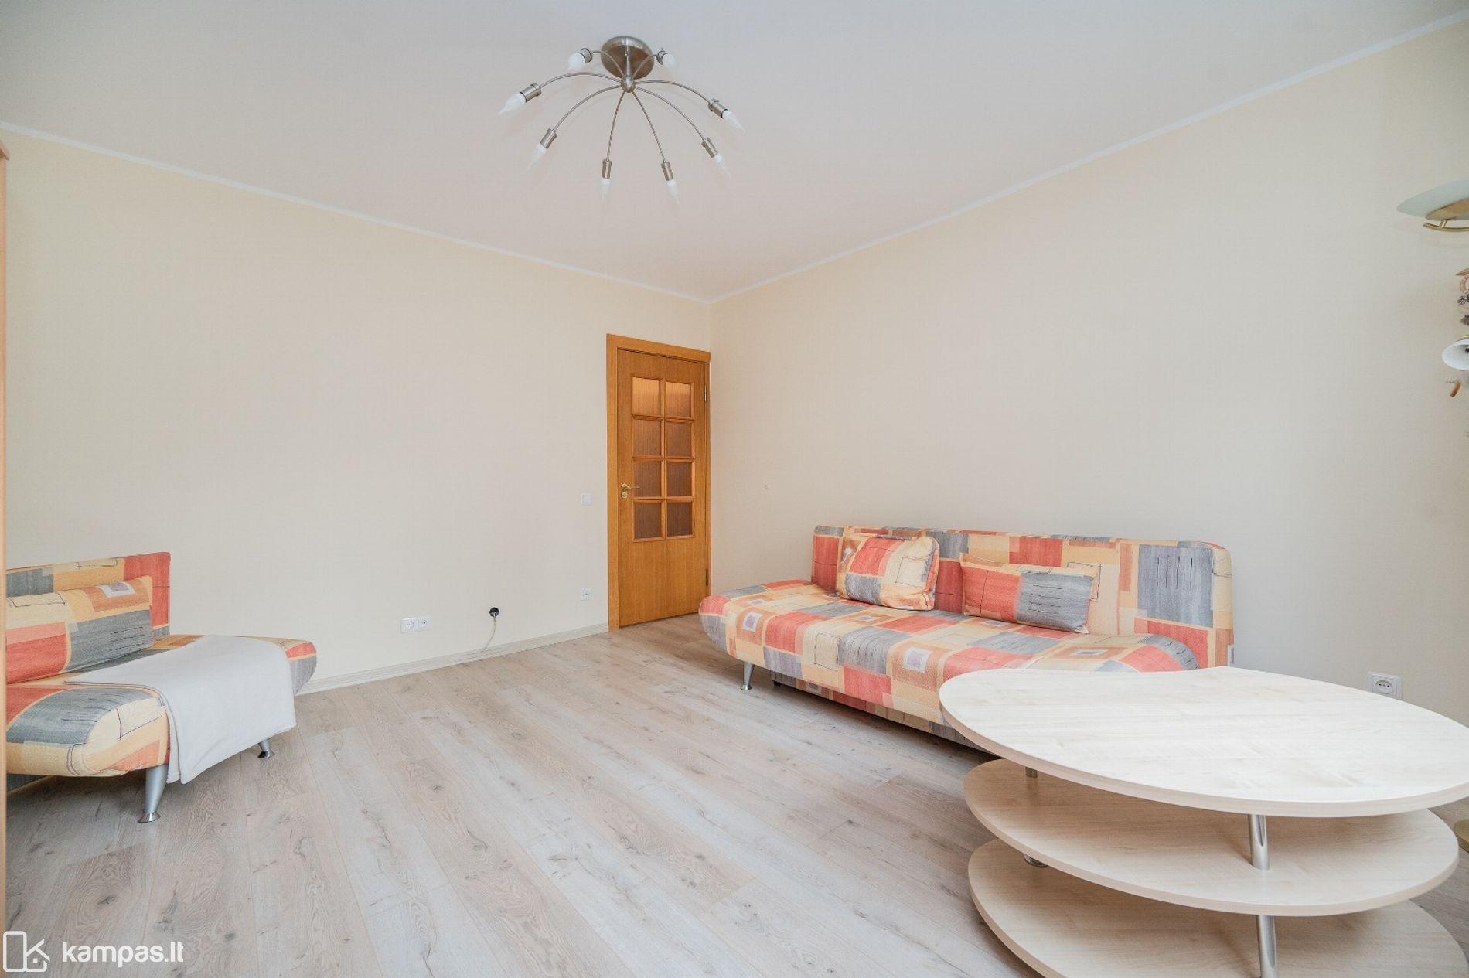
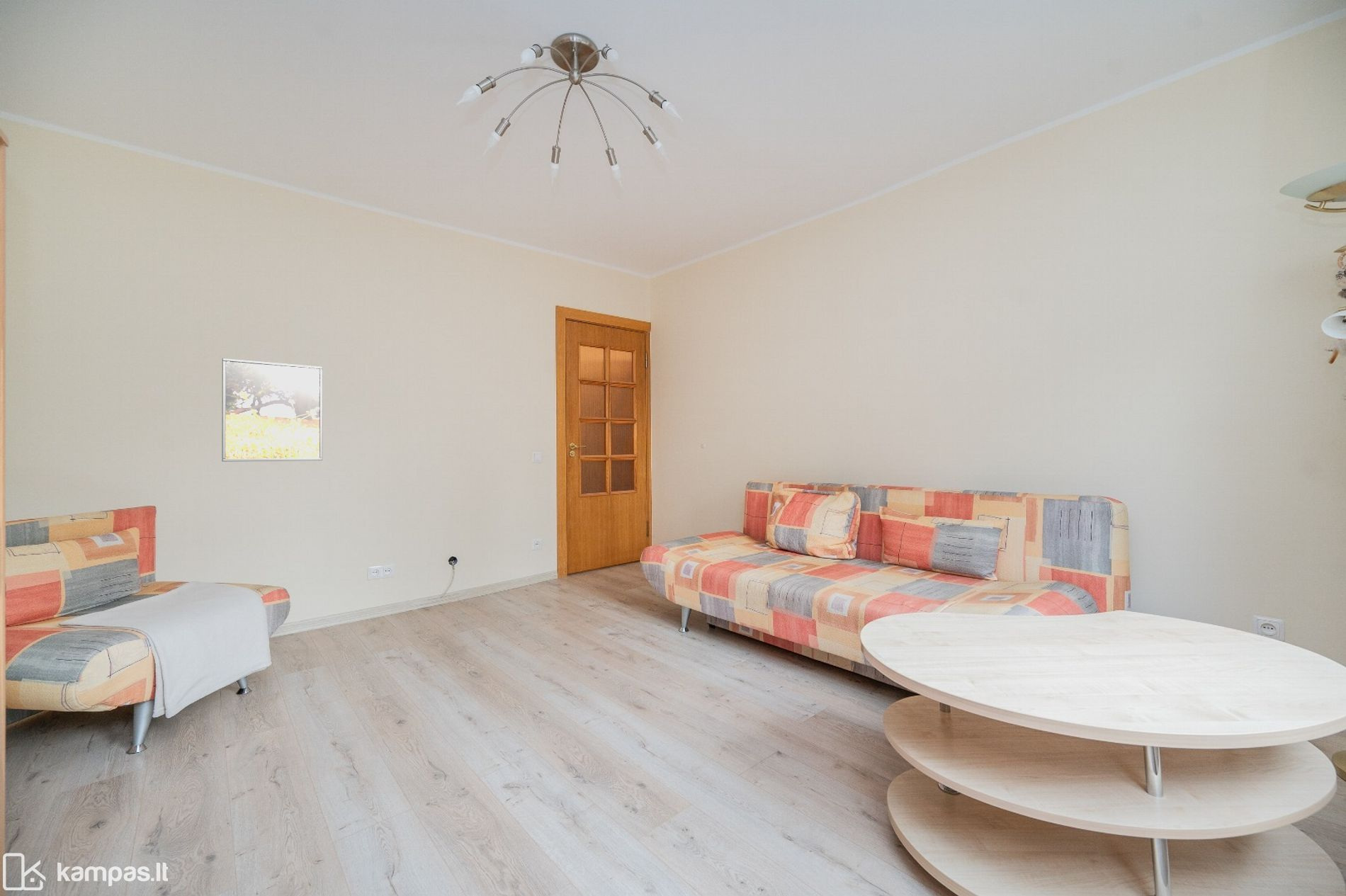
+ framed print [221,357,323,463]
